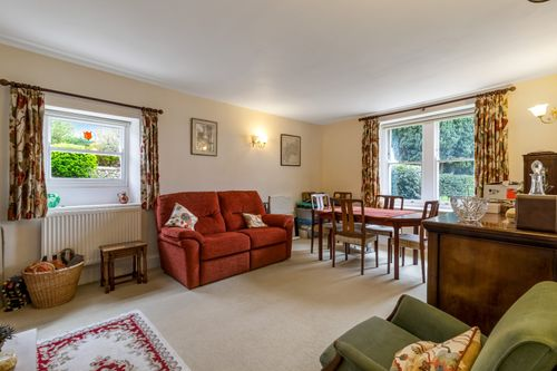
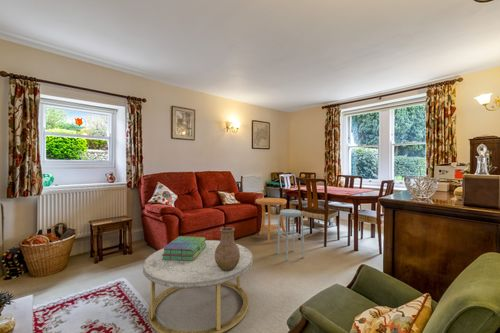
+ vase [215,226,240,271]
+ coffee table [142,239,254,333]
+ side table [255,197,288,244]
+ stack of books [162,235,206,261]
+ stool [276,208,305,261]
